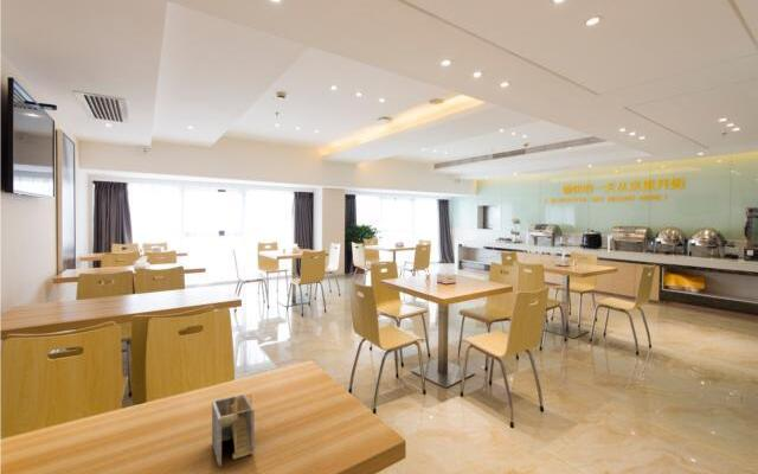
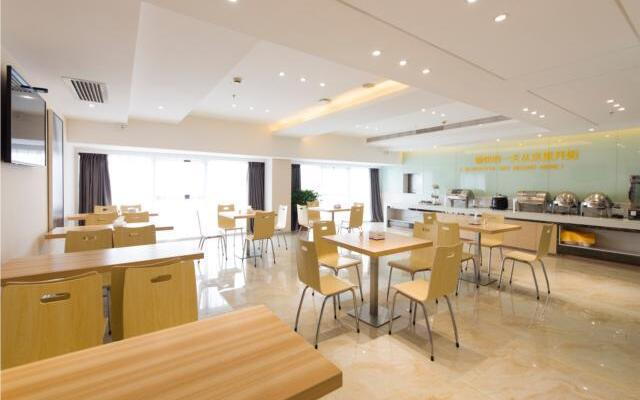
- napkin holder [211,392,256,467]
